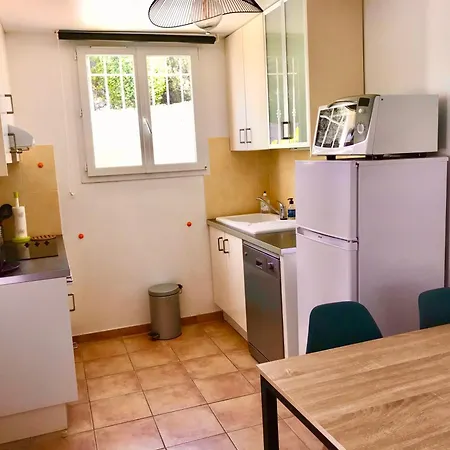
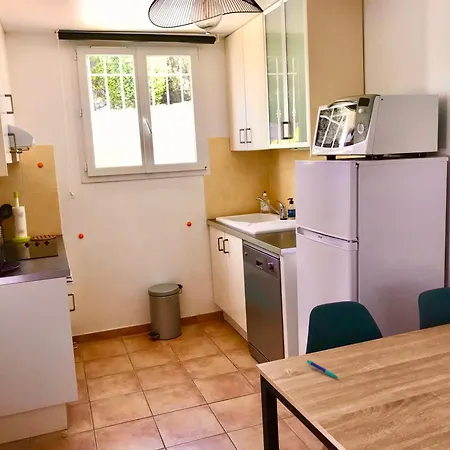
+ pen [306,359,339,379]
